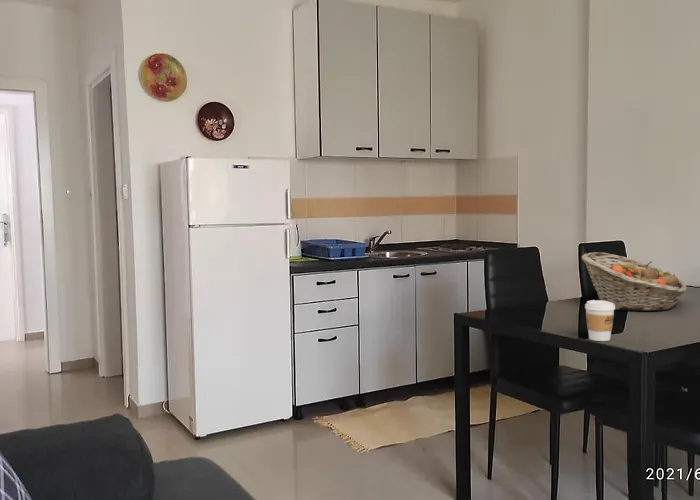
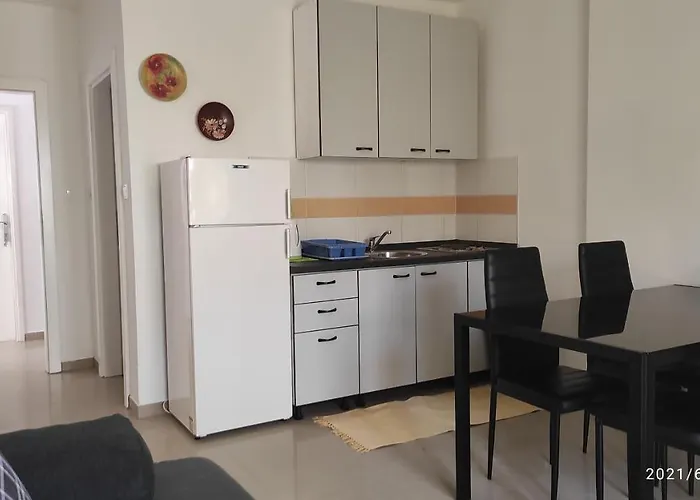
- fruit basket [581,251,688,312]
- coffee cup [584,299,616,342]
